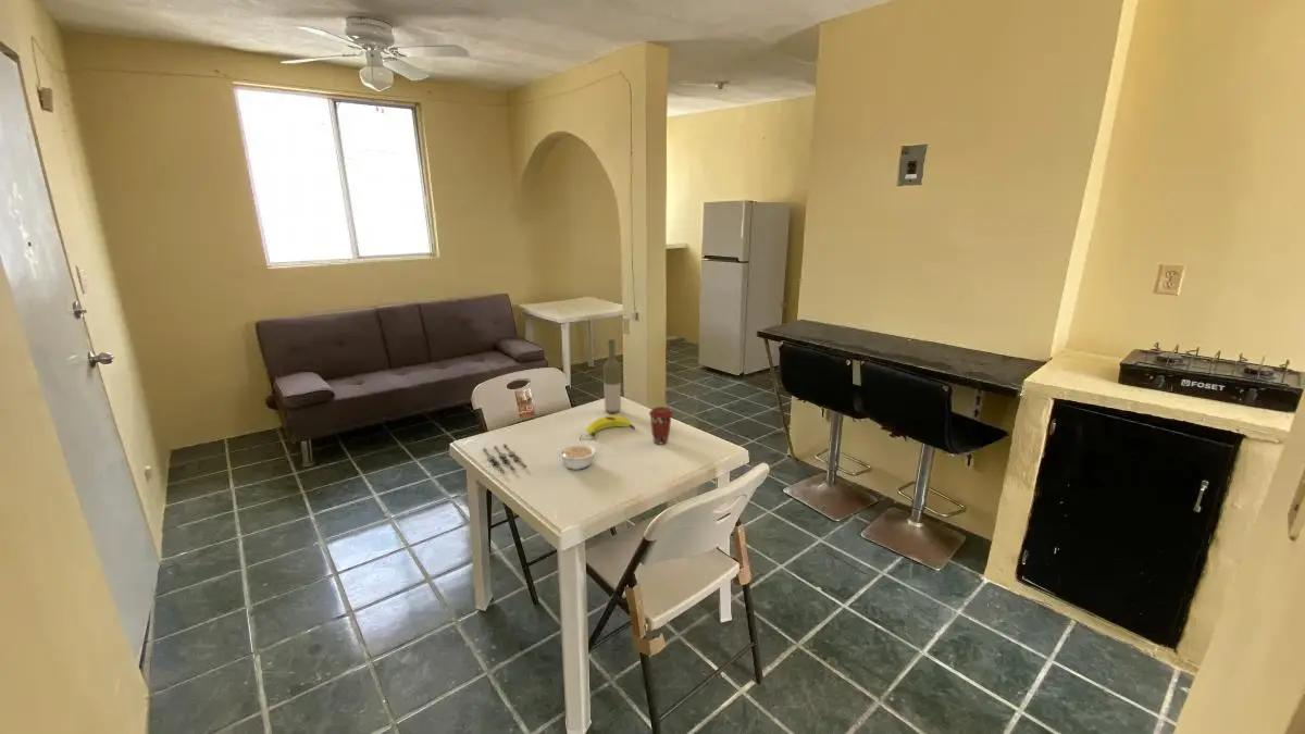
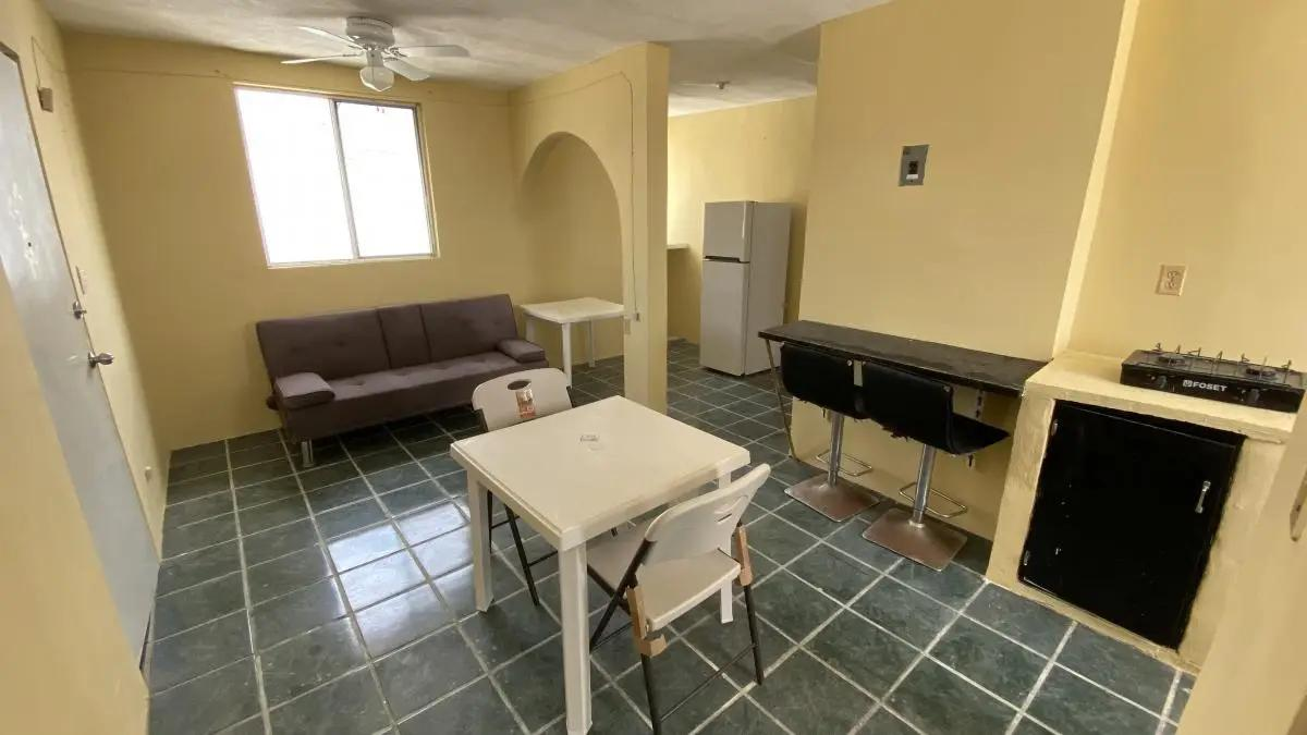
- banana [586,414,636,437]
- spoon [482,444,527,473]
- legume [557,441,597,471]
- bottle [602,338,622,414]
- coffee cup [648,406,673,446]
